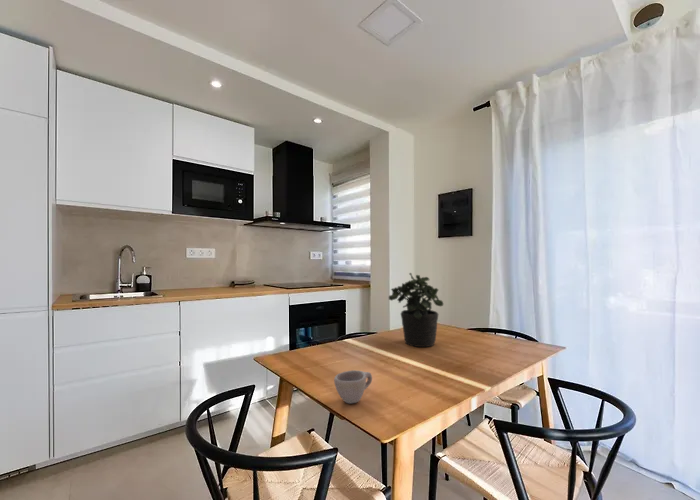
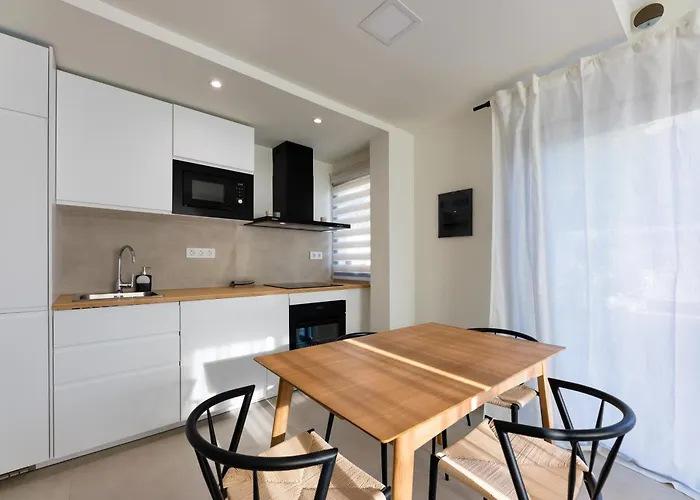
- potted plant [388,272,444,348]
- cup [333,369,373,404]
